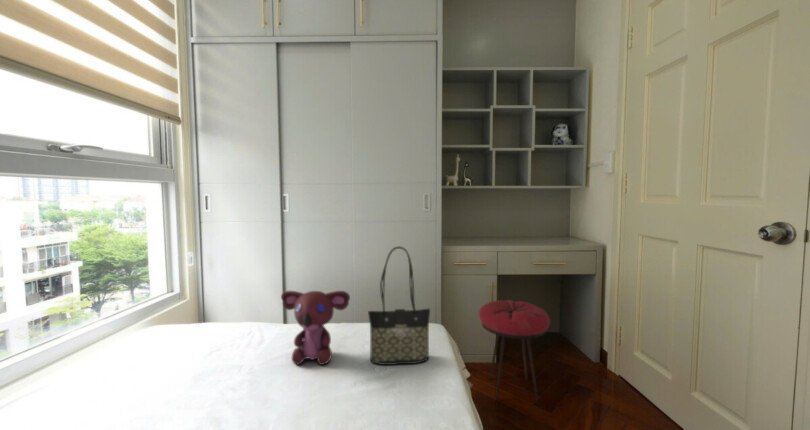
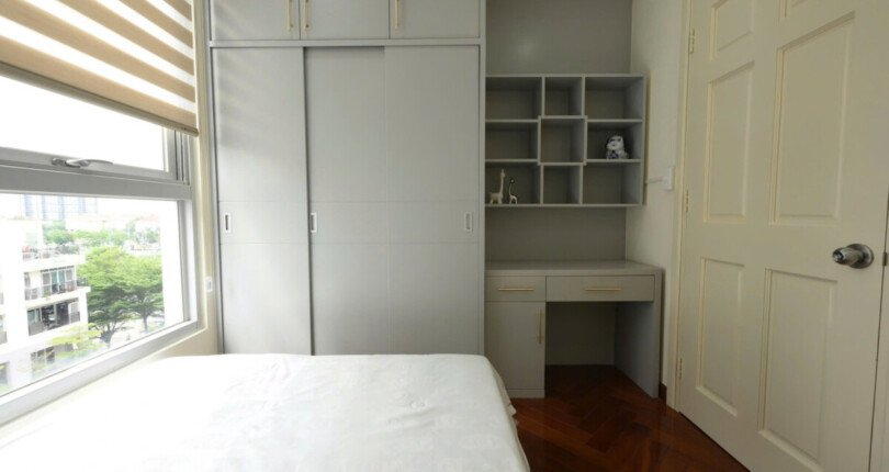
- tote bag [367,245,431,366]
- teddy bear [280,290,351,366]
- stool [478,299,551,403]
